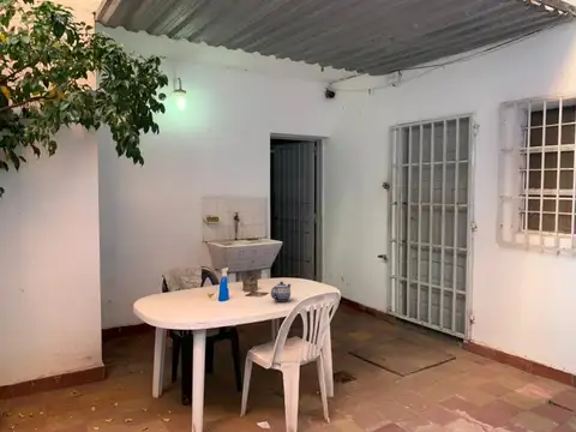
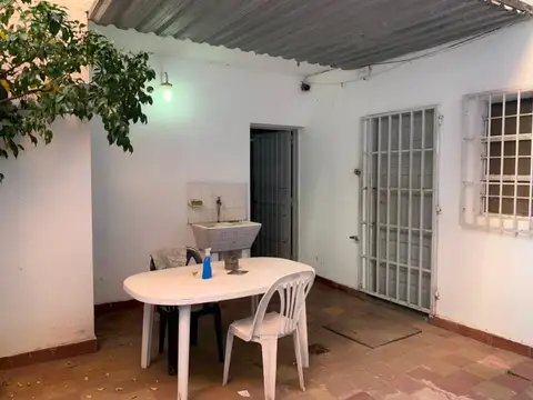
- teapot [270,281,292,302]
